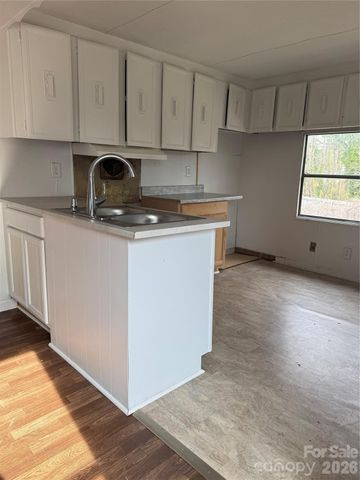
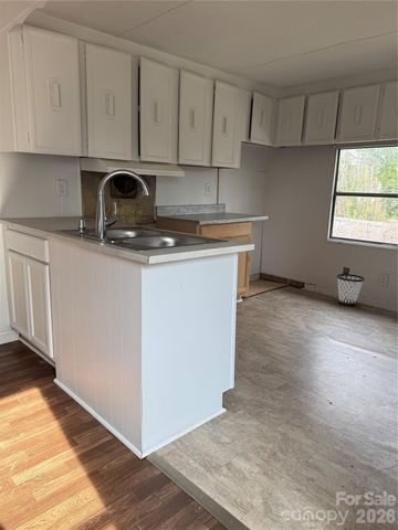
+ wastebasket [336,273,365,307]
